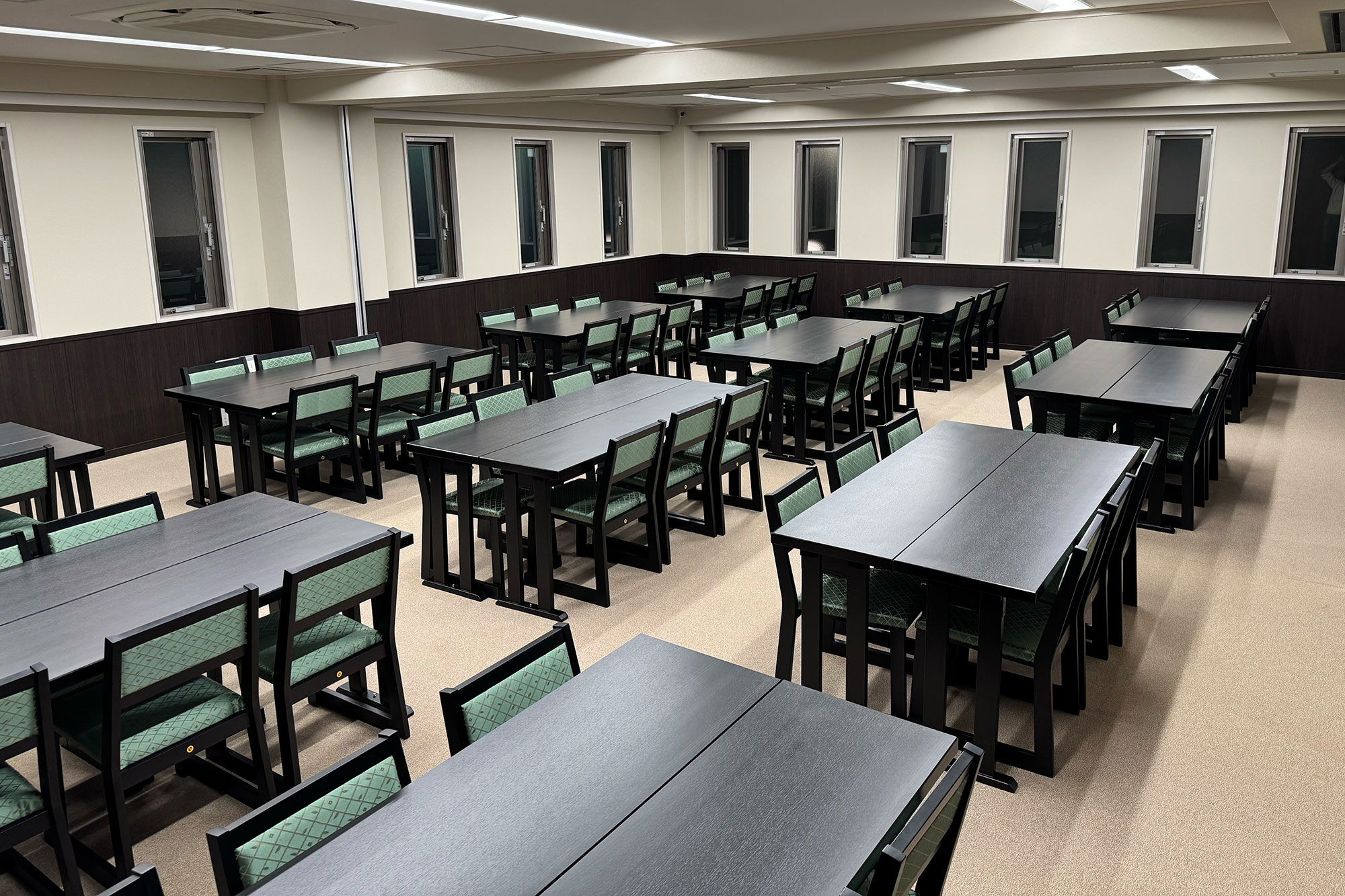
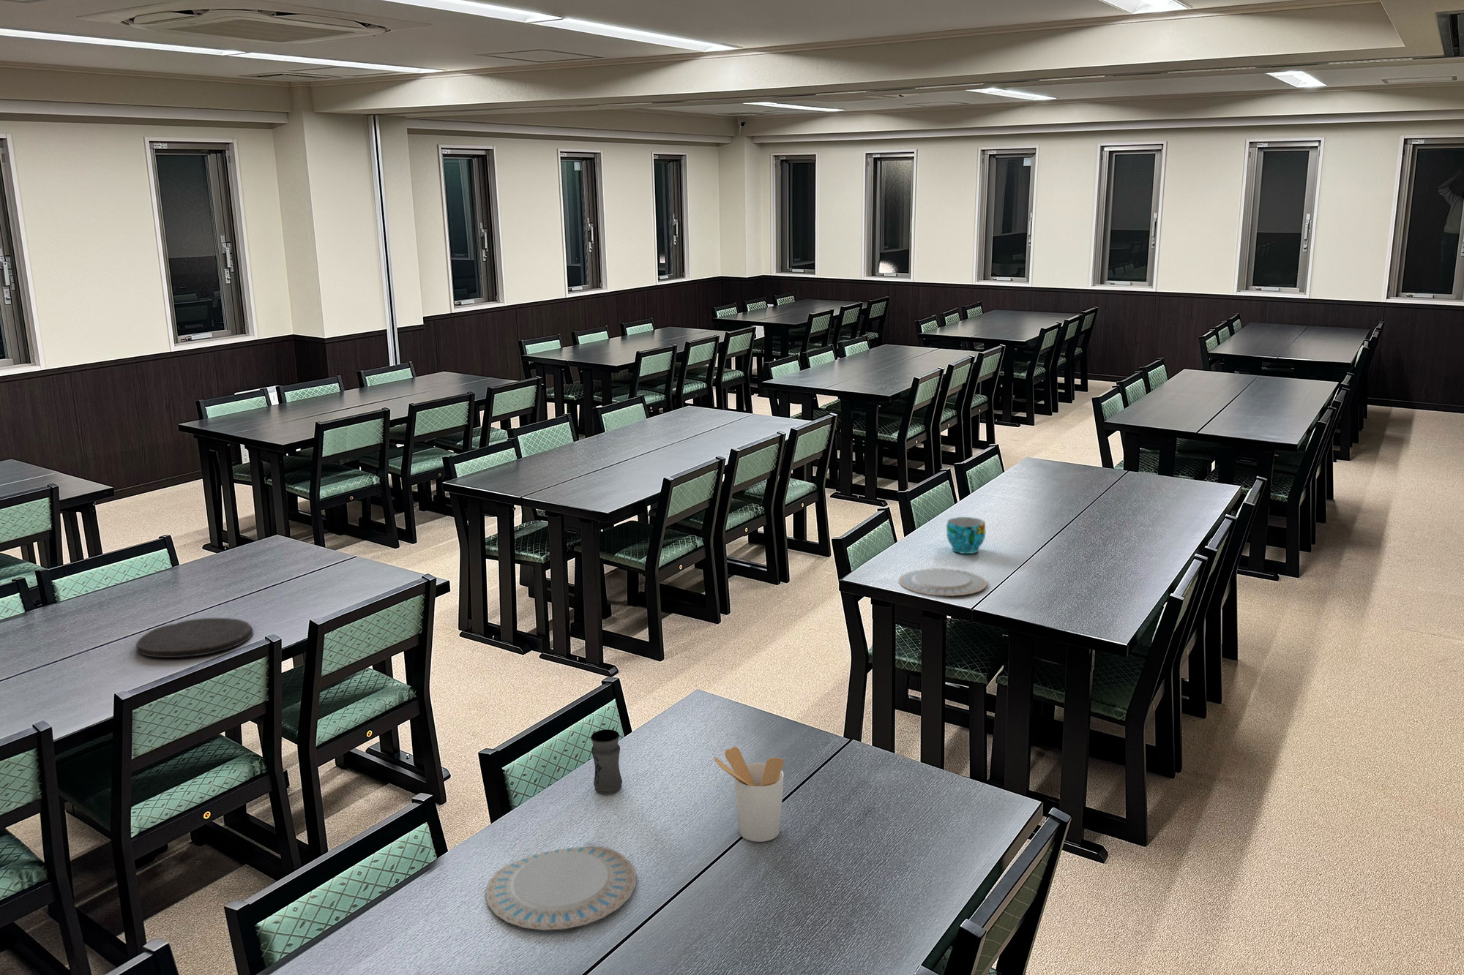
+ chinaware [484,847,637,931]
+ jar [590,728,623,795]
+ chinaware [898,568,988,596]
+ cup [946,517,986,555]
+ plate [135,617,254,658]
+ utensil holder [714,746,785,842]
